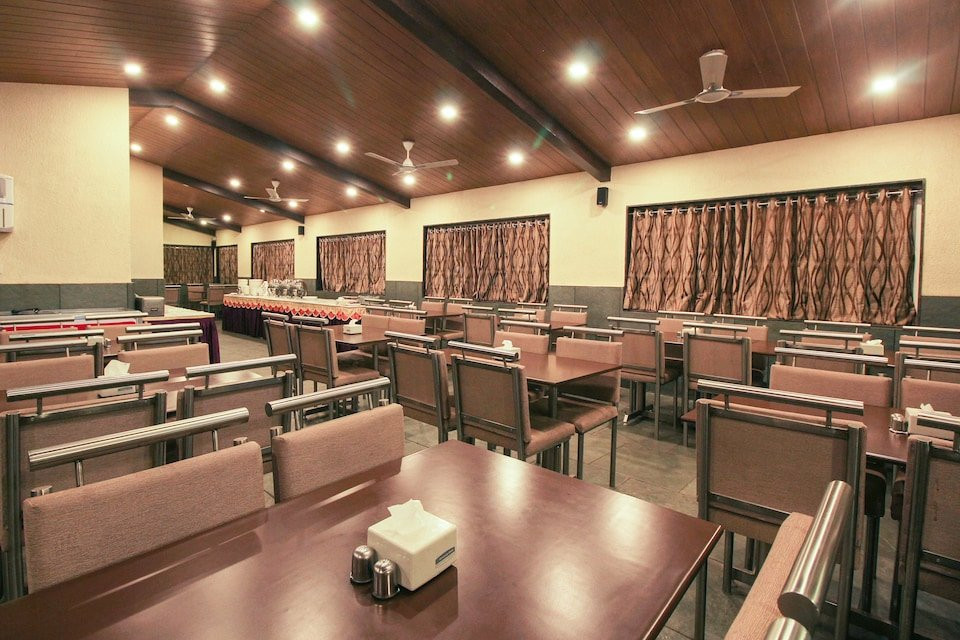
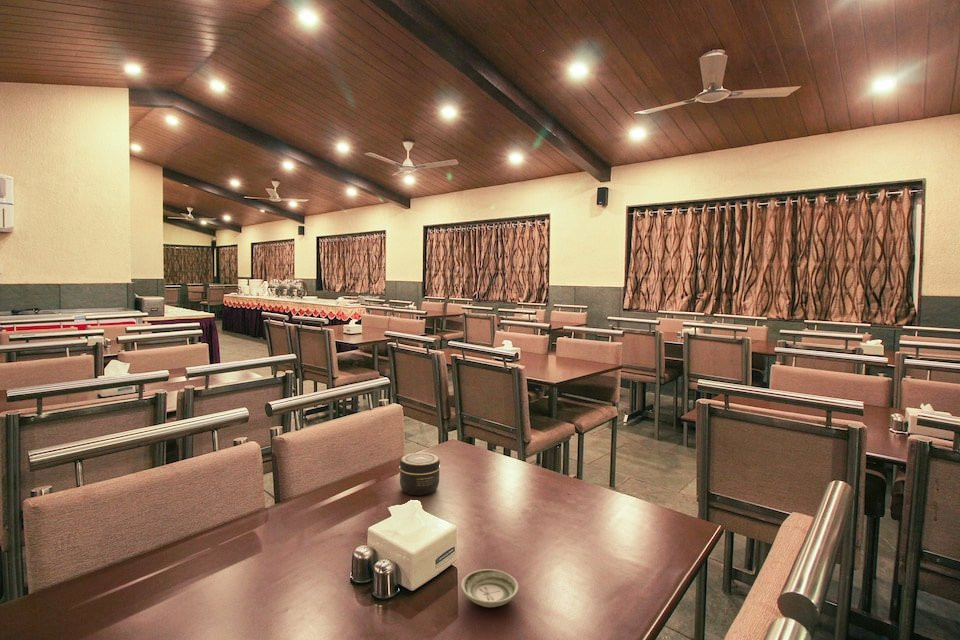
+ jar [399,452,441,496]
+ saucer [460,568,520,608]
